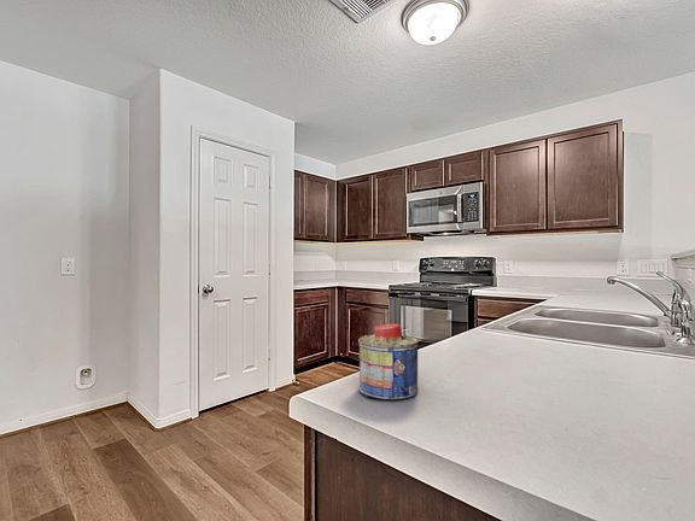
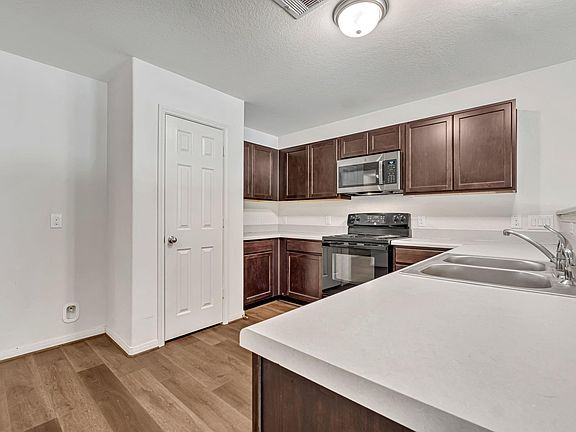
- canister [357,323,419,400]
